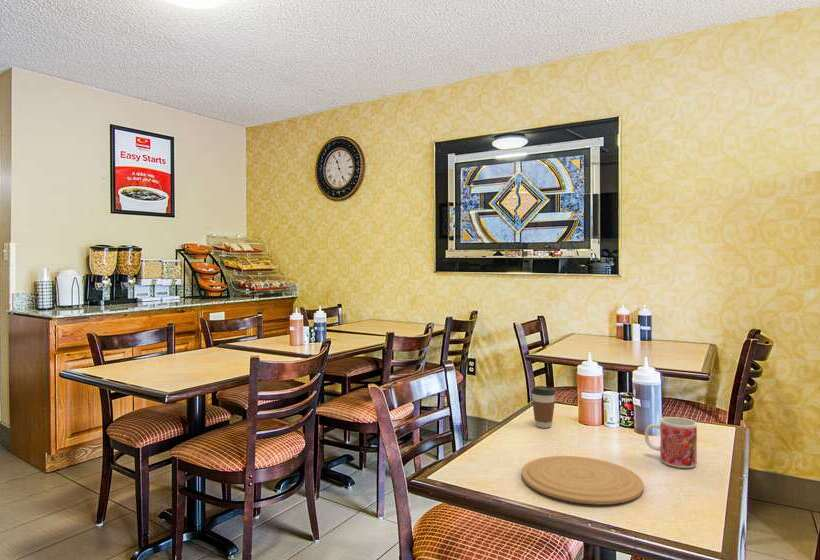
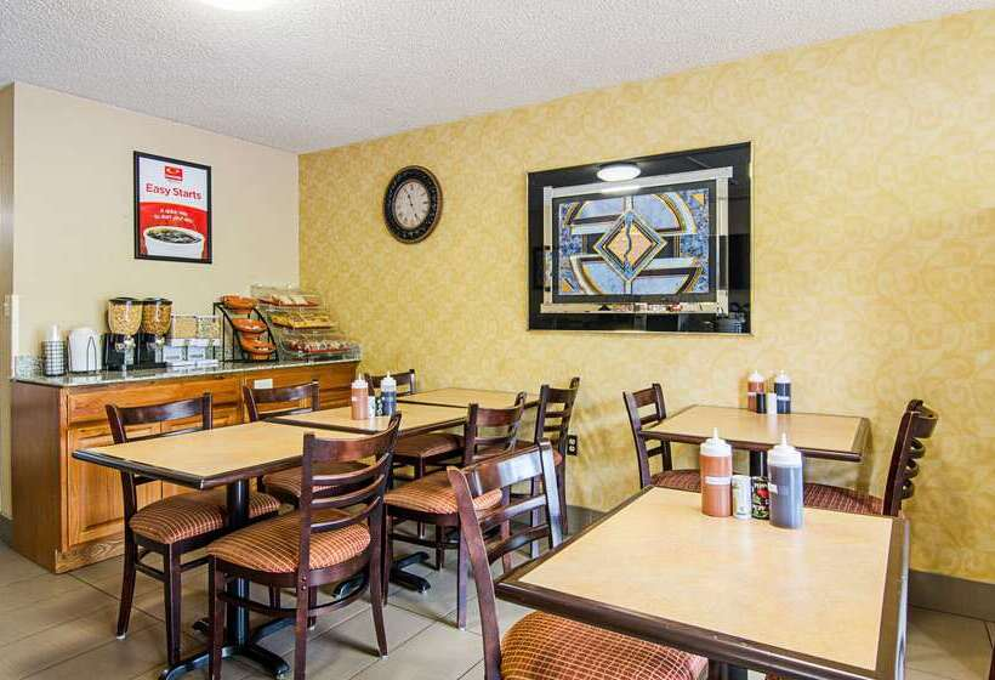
- plate [520,455,645,505]
- mug [644,416,698,469]
- coffee cup [531,385,557,429]
